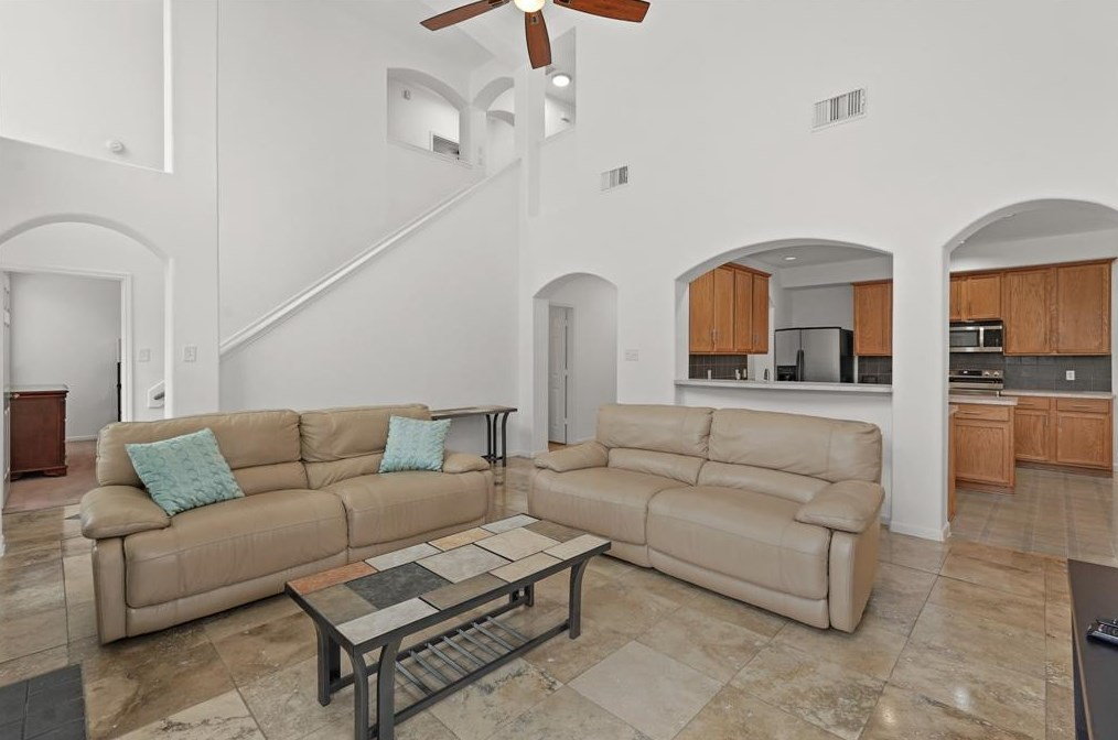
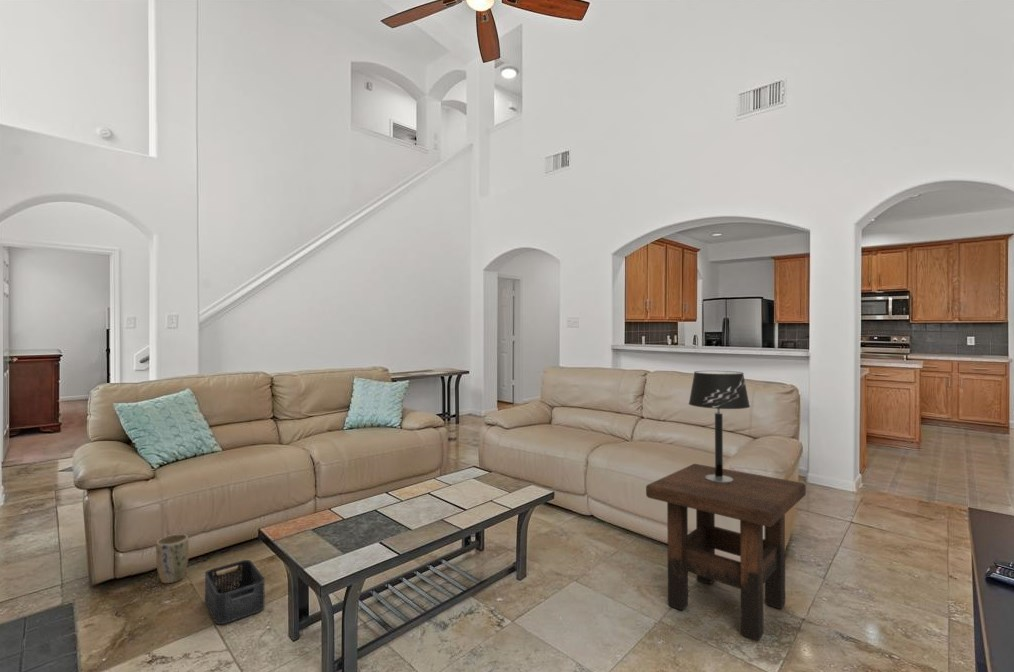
+ plant pot [155,533,190,584]
+ side table [645,463,807,642]
+ table lamp [688,370,751,483]
+ storage bin [204,559,266,625]
